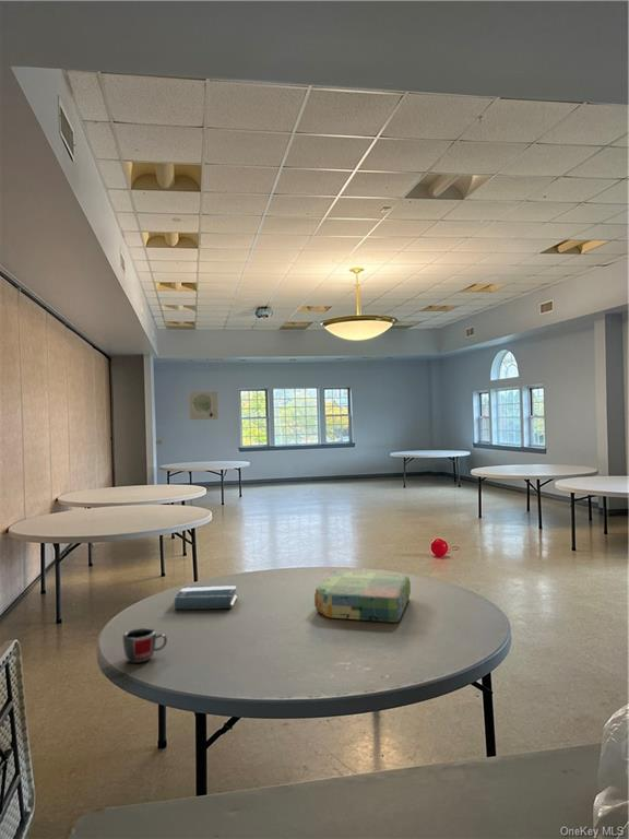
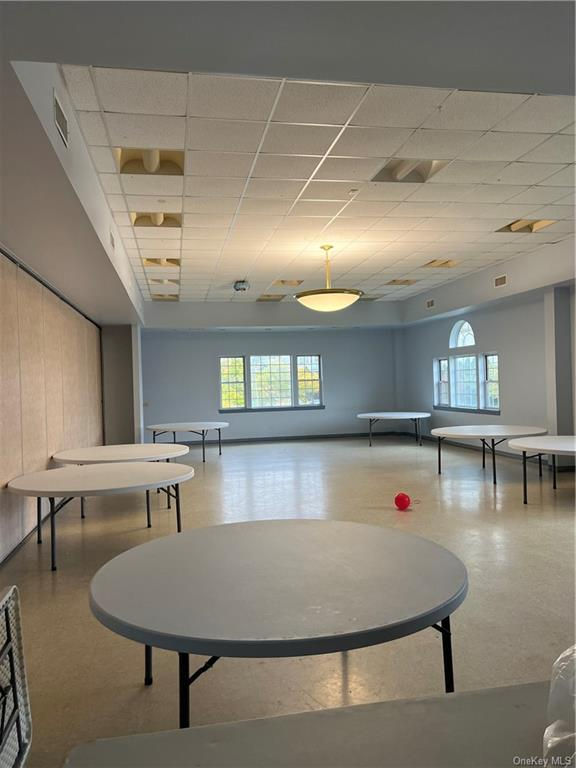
- board game [313,570,412,624]
- hardback book [174,584,238,611]
- mug [121,627,168,664]
- wall art [188,391,218,421]
